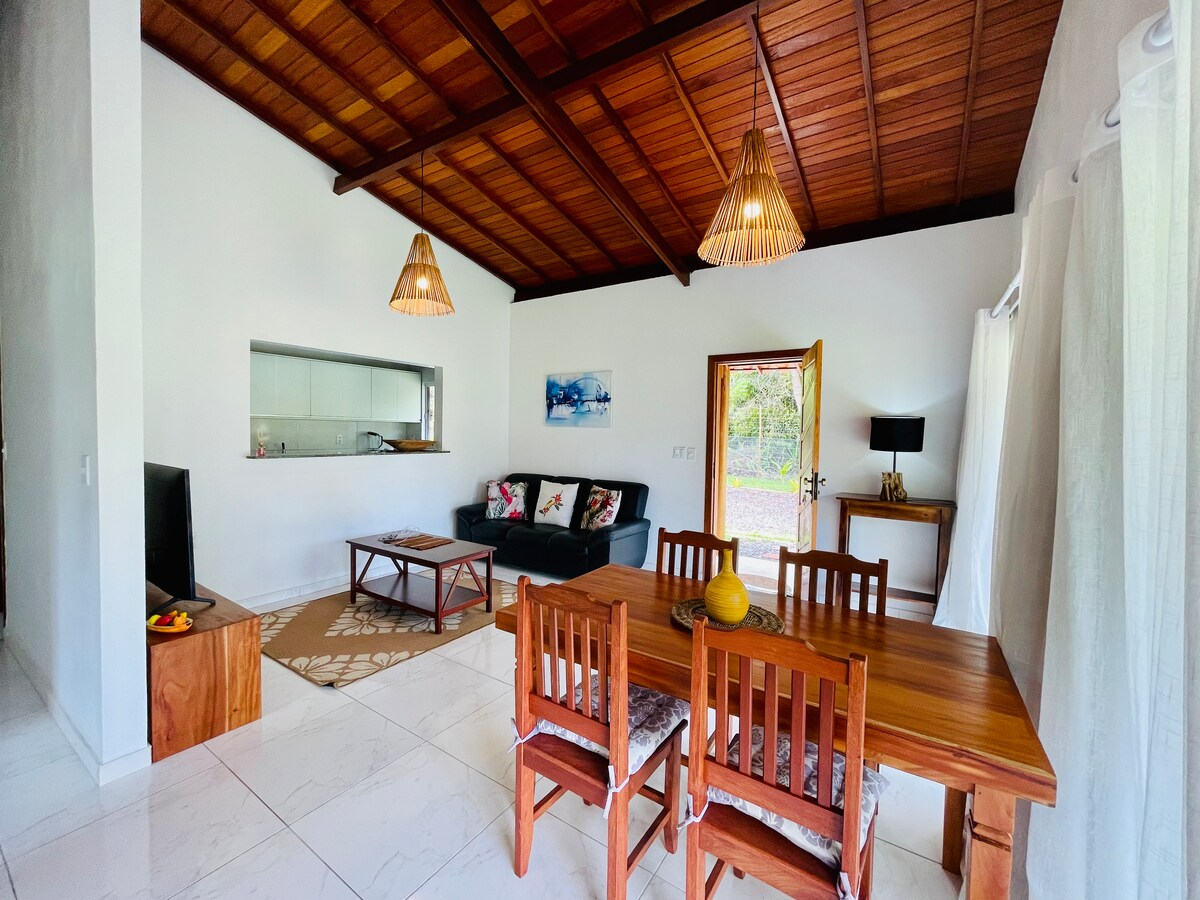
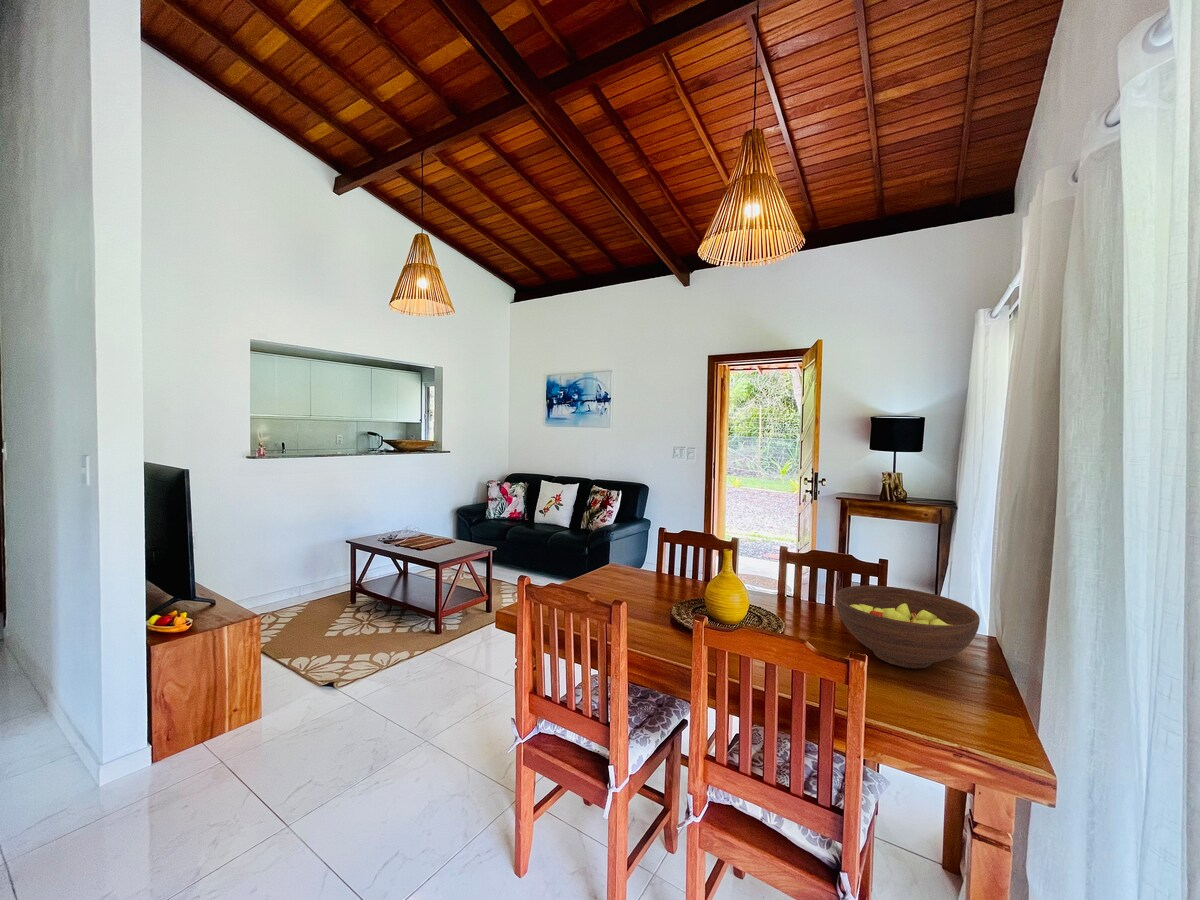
+ fruit bowl [834,585,981,669]
